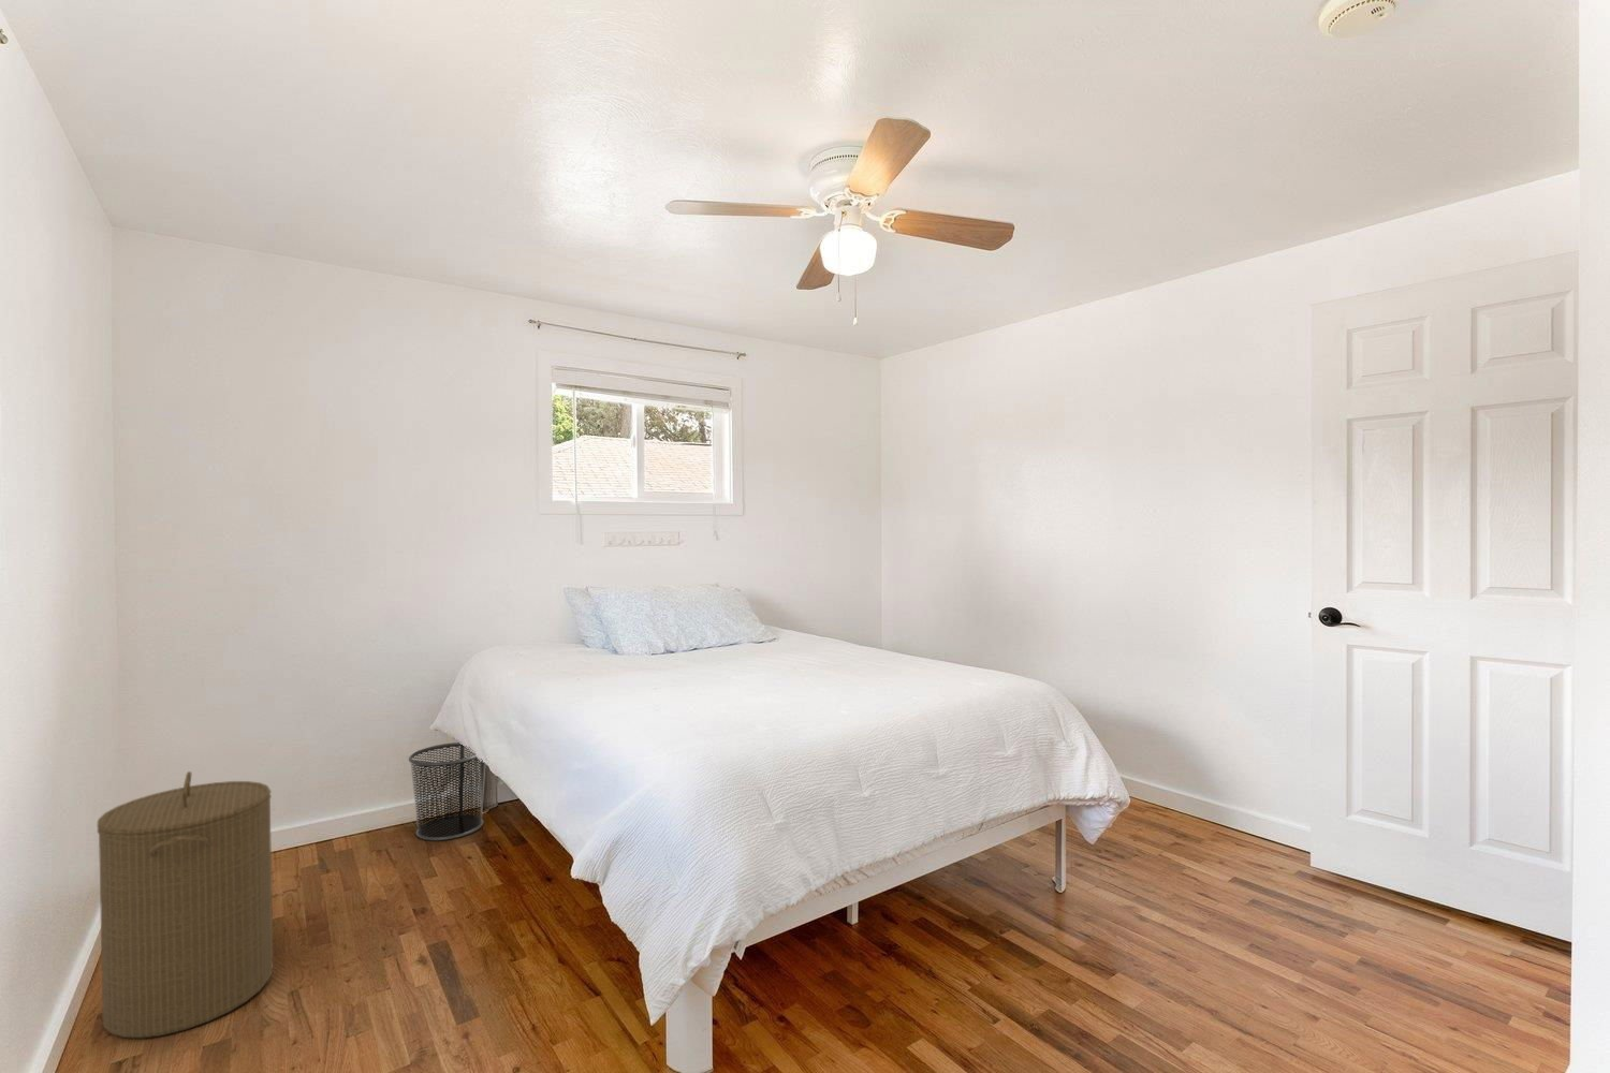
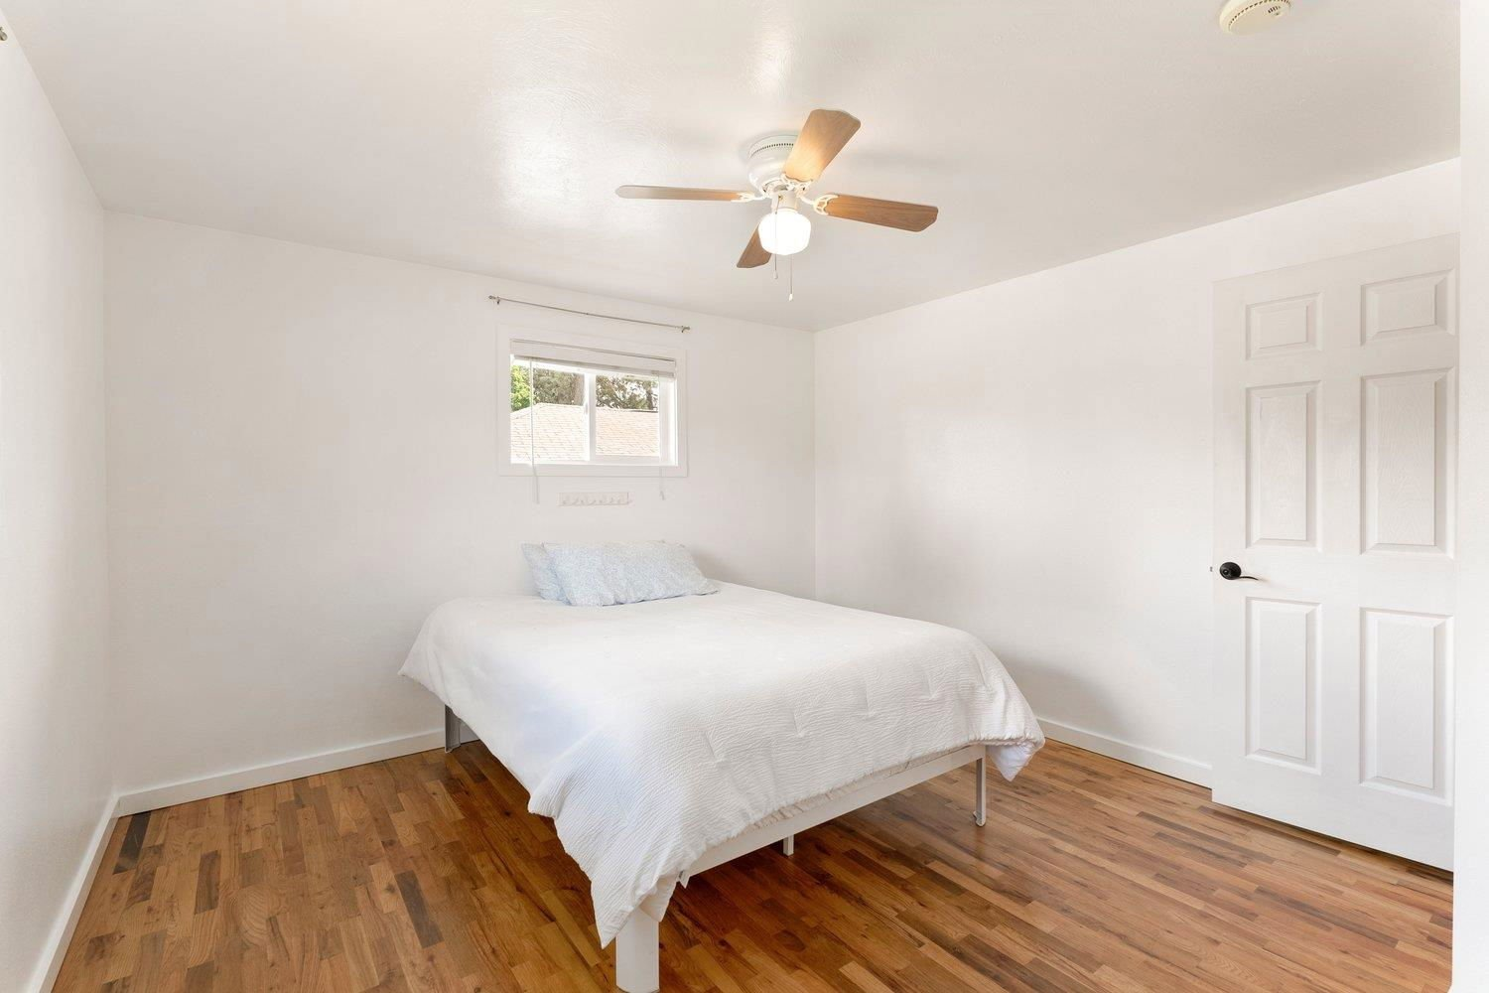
- waste bin [407,741,486,842]
- laundry hamper [97,770,273,1039]
